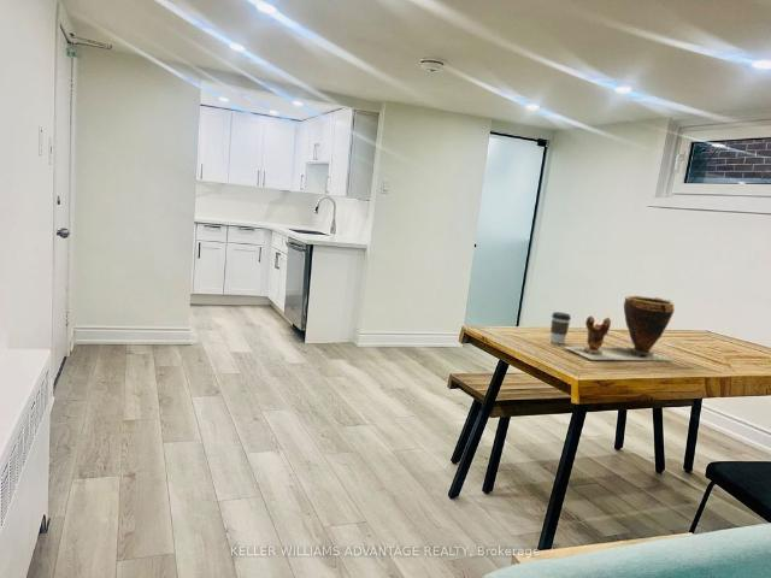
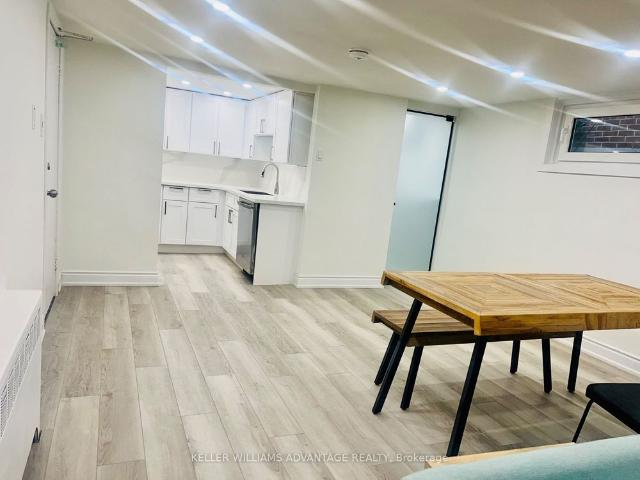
- coffee cup [549,311,572,346]
- clay pot [564,295,675,362]
